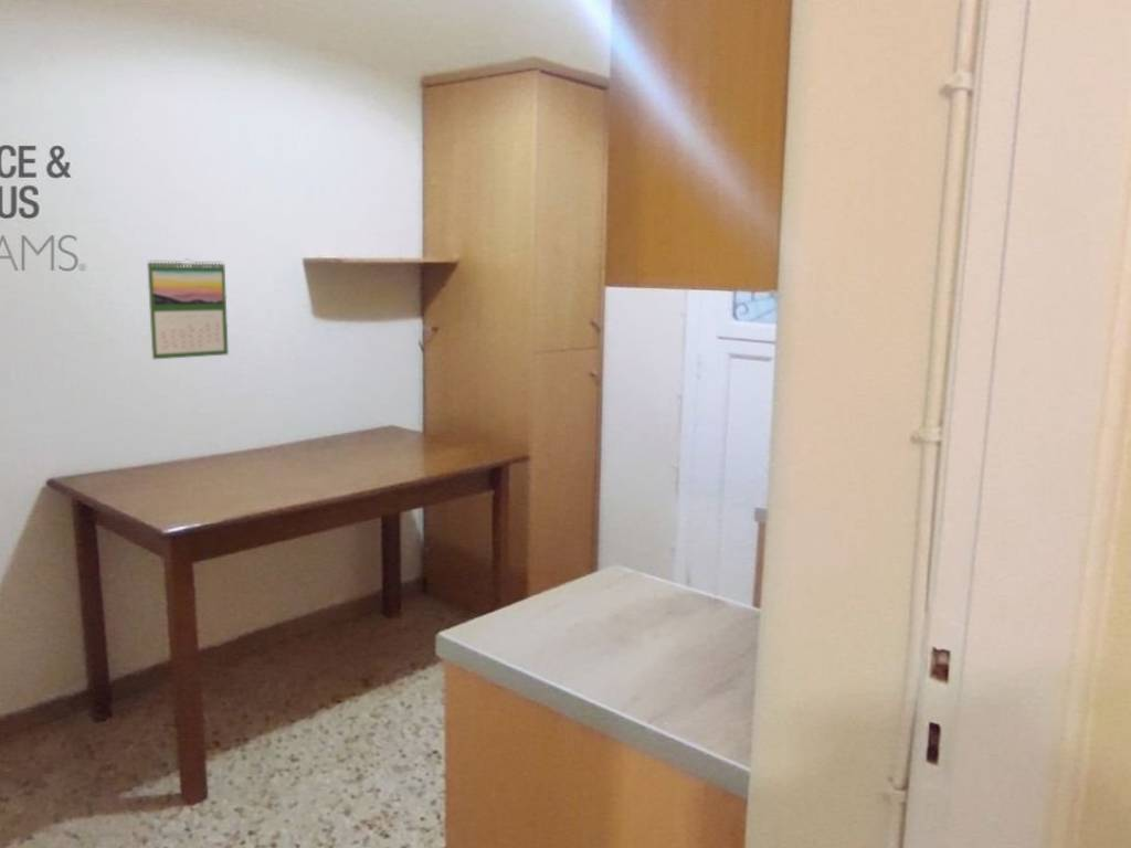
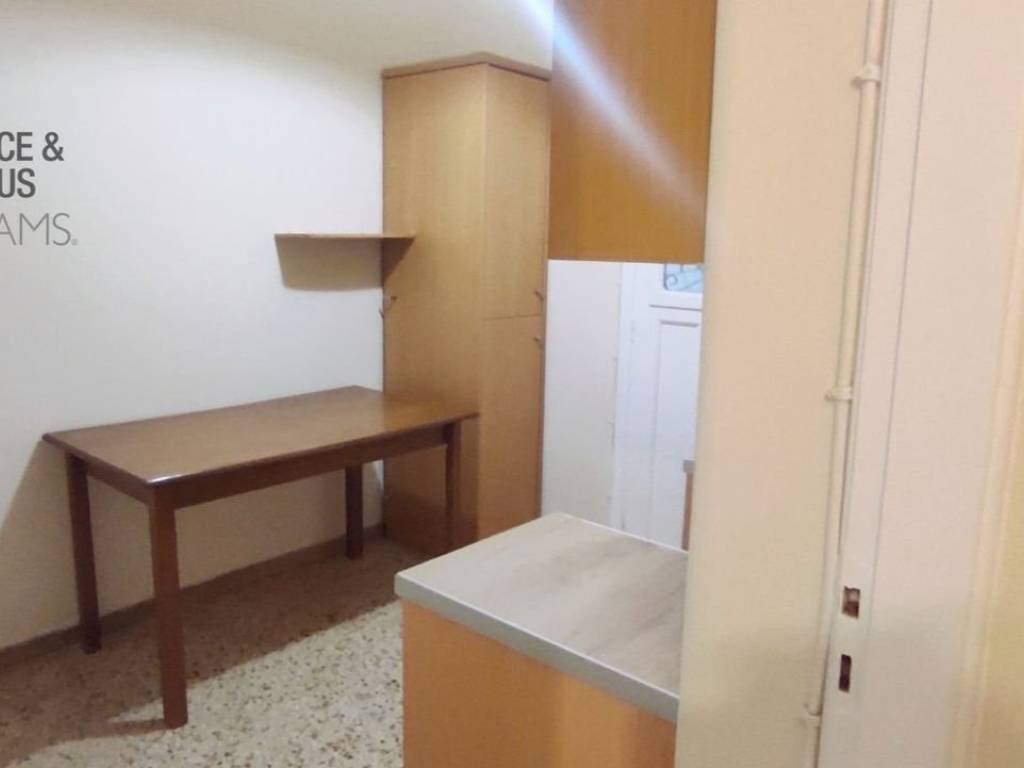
- calendar [146,257,230,360]
